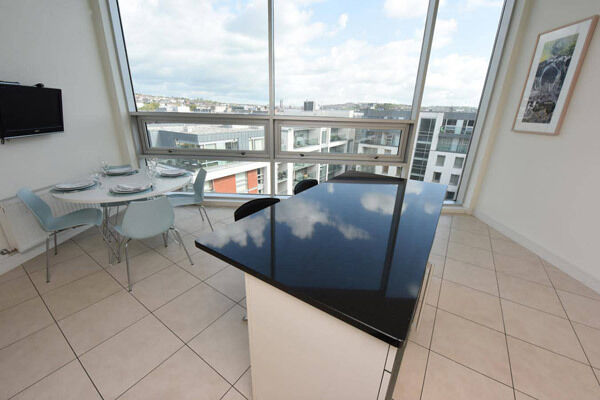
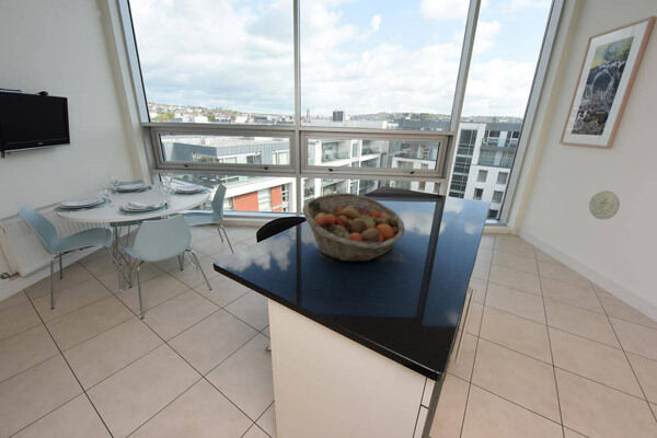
+ decorative plate [588,189,621,220]
+ fruit basket [301,192,406,263]
